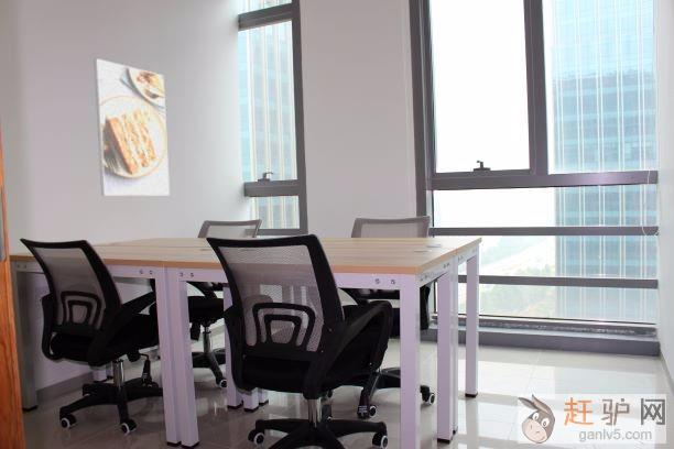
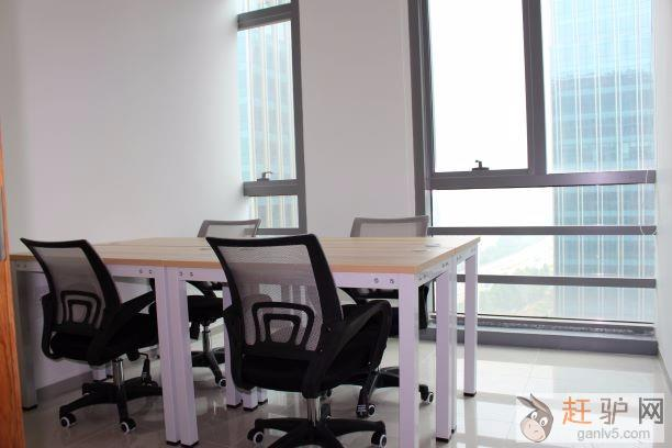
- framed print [93,57,171,197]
